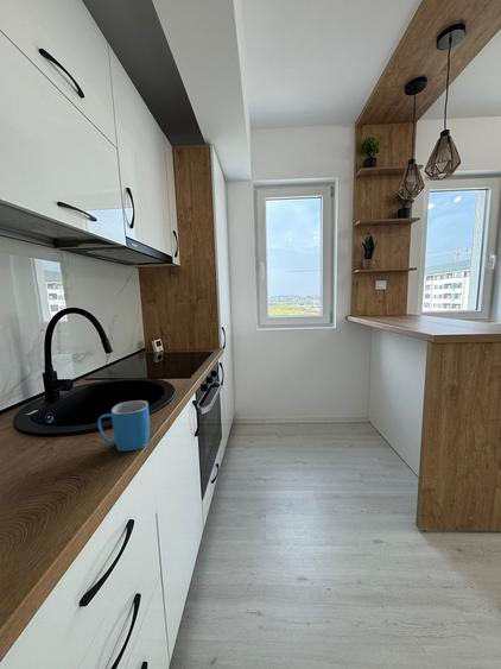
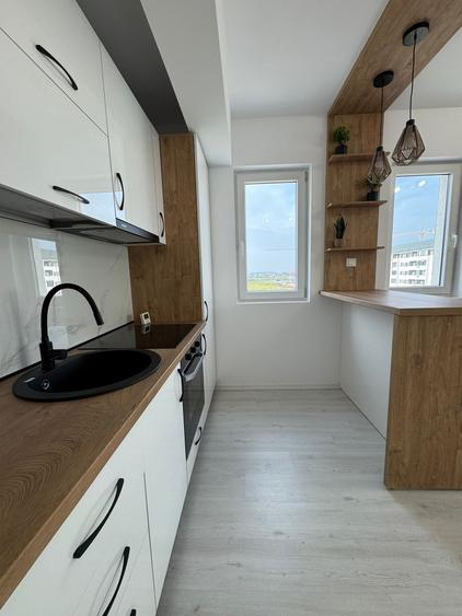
- mug [96,399,151,452]
